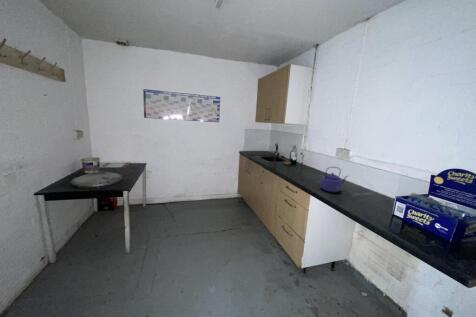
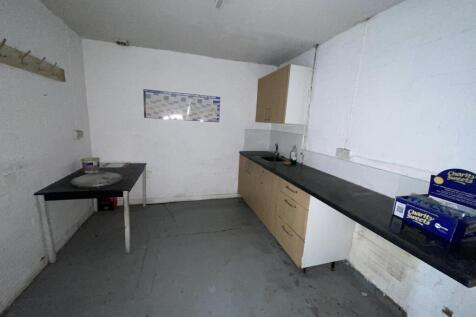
- kettle [320,166,349,193]
